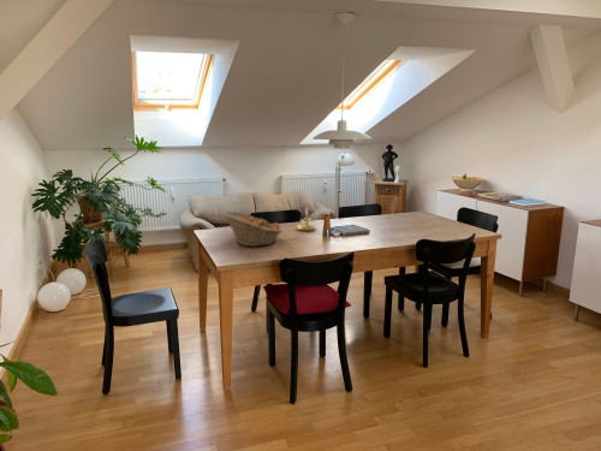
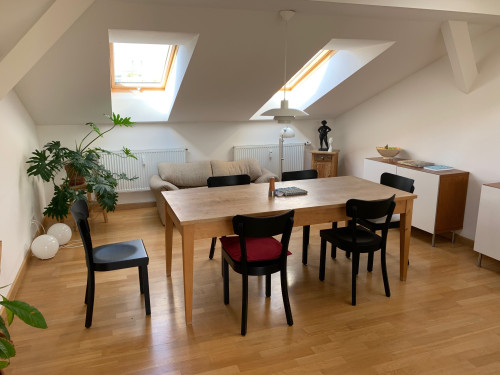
- fruit basket [222,210,284,248]
- candle holder [296,207,317,232]
